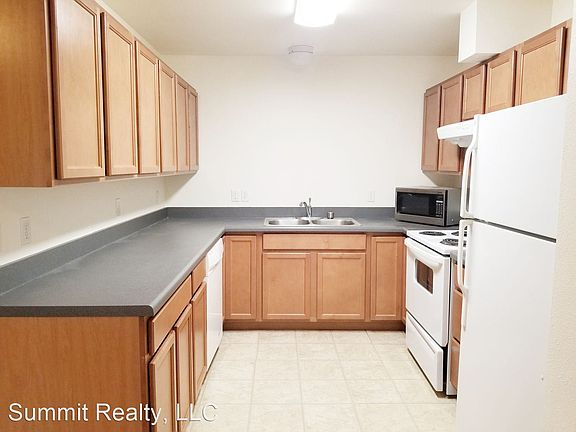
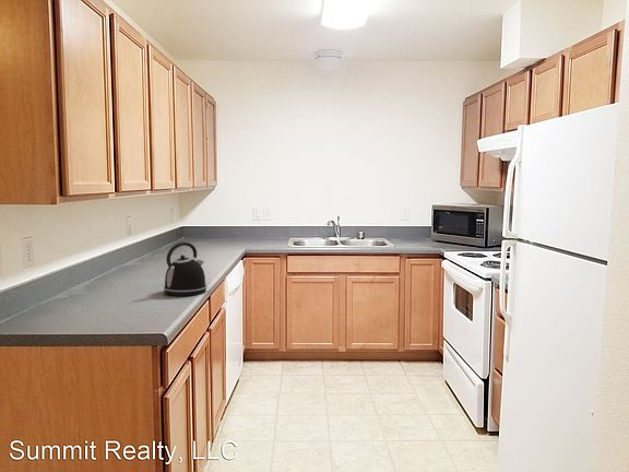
+ kettle [163,240,207,297]
